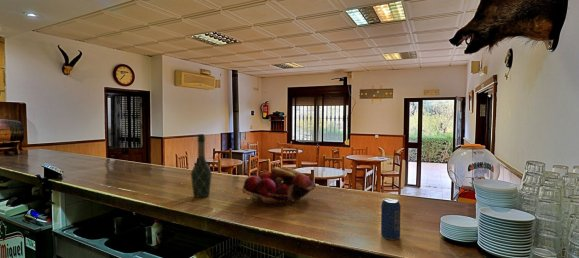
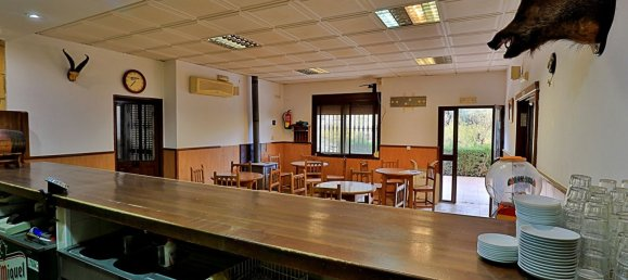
- fruit basket [241,166,317,207]
- beverage can [380,197,402,241]
- wine bottle [190,133,213,199]
